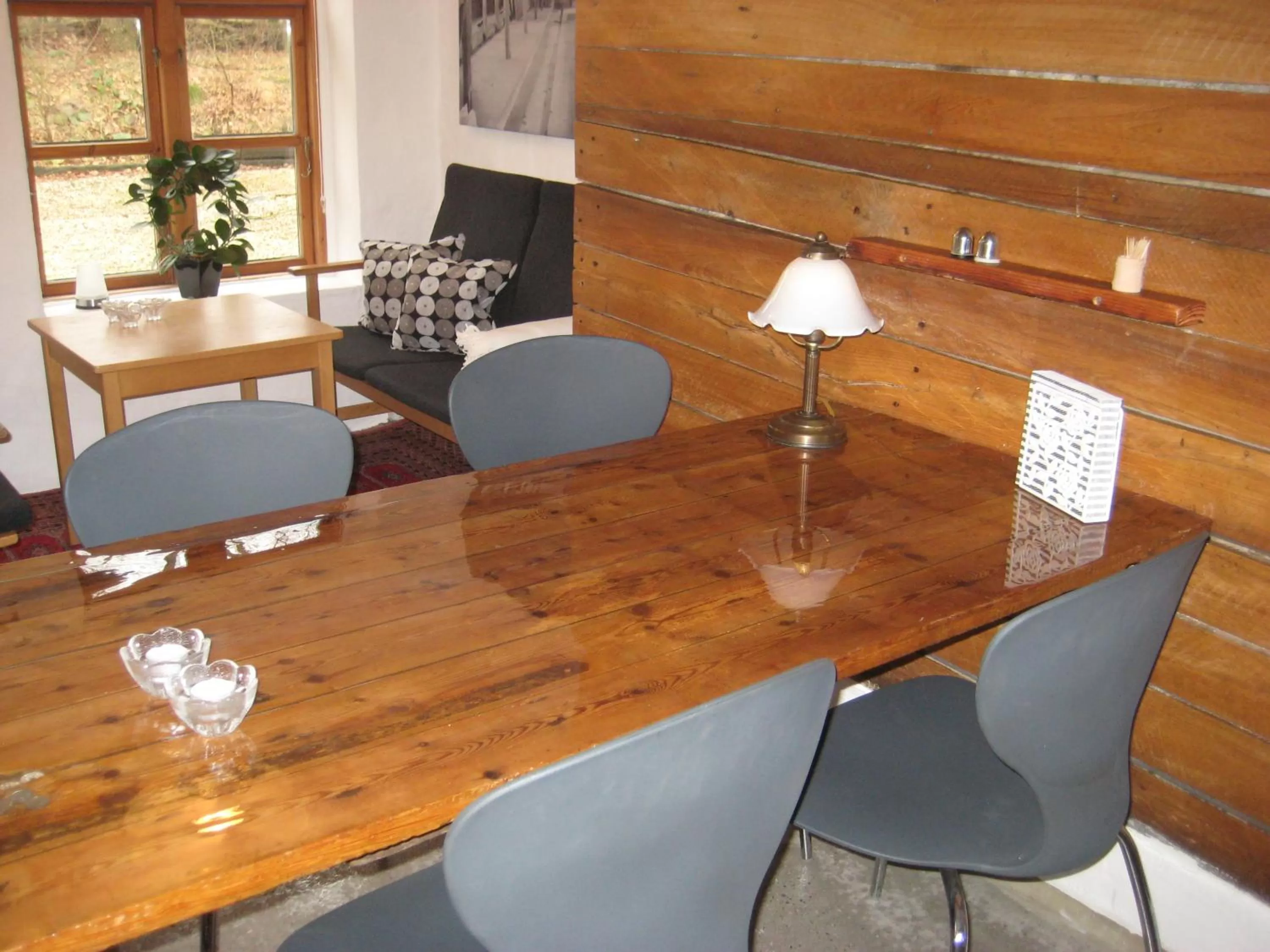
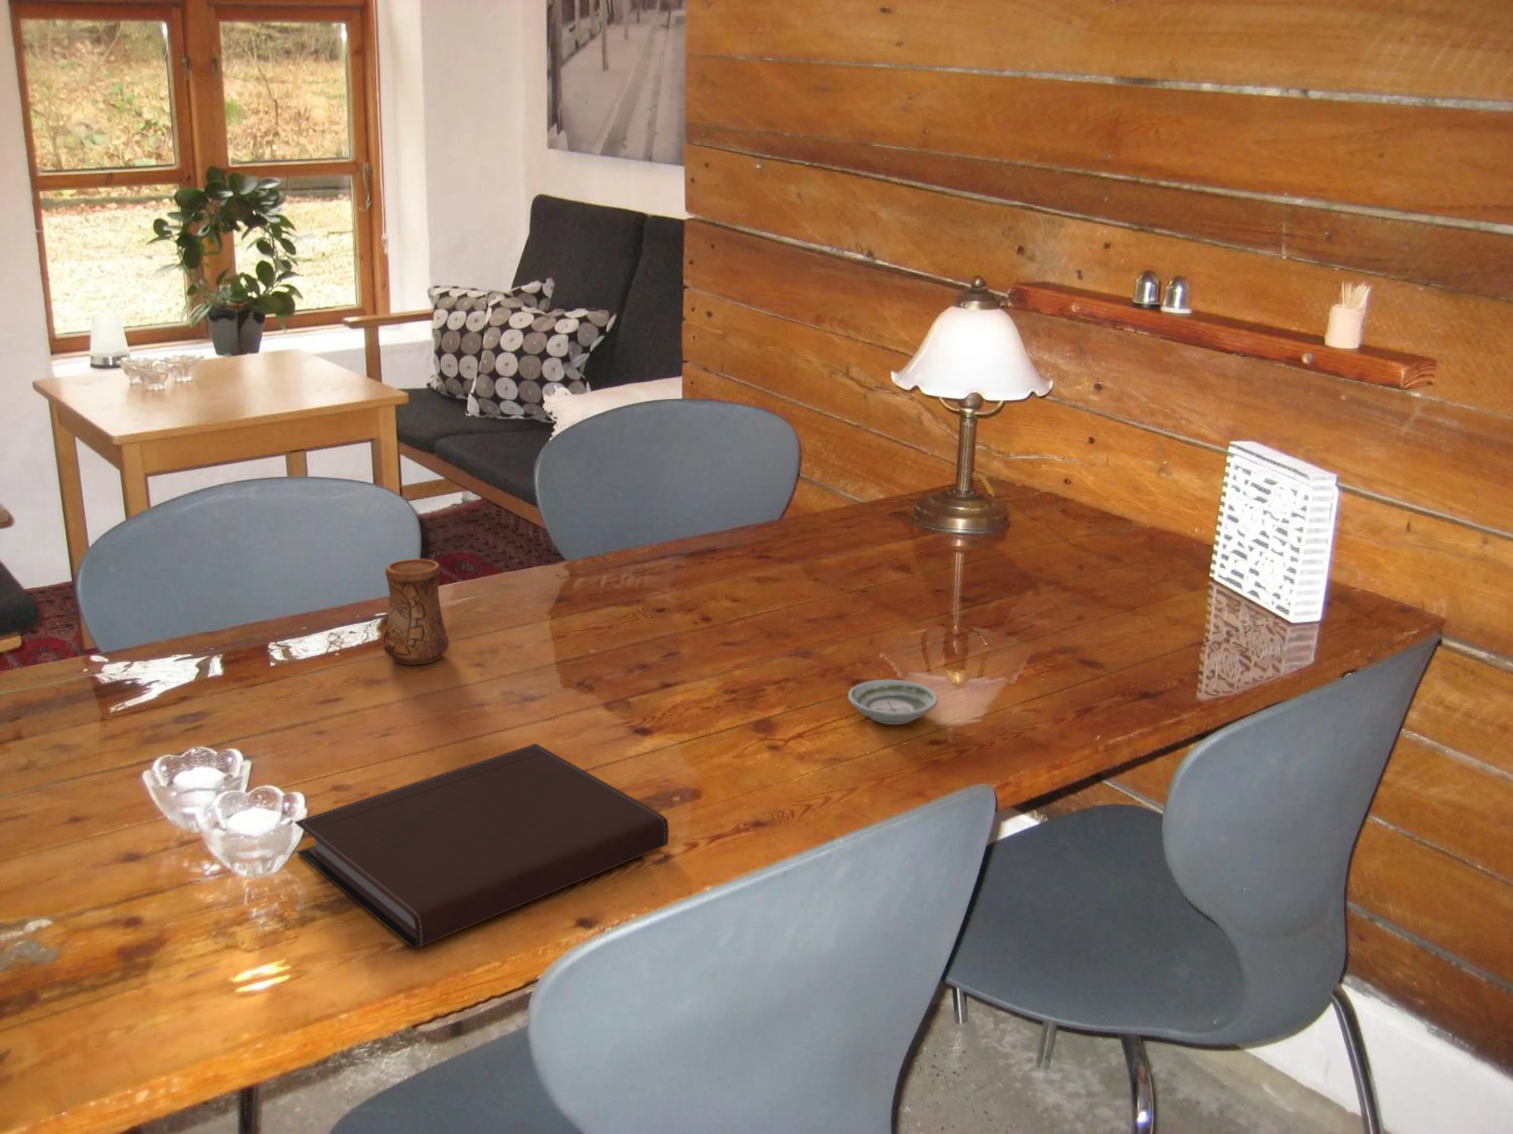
+ notebook [294,743,670,949]
+ saucer [847,679,939,725]
+ cup [382,559,450,666]
